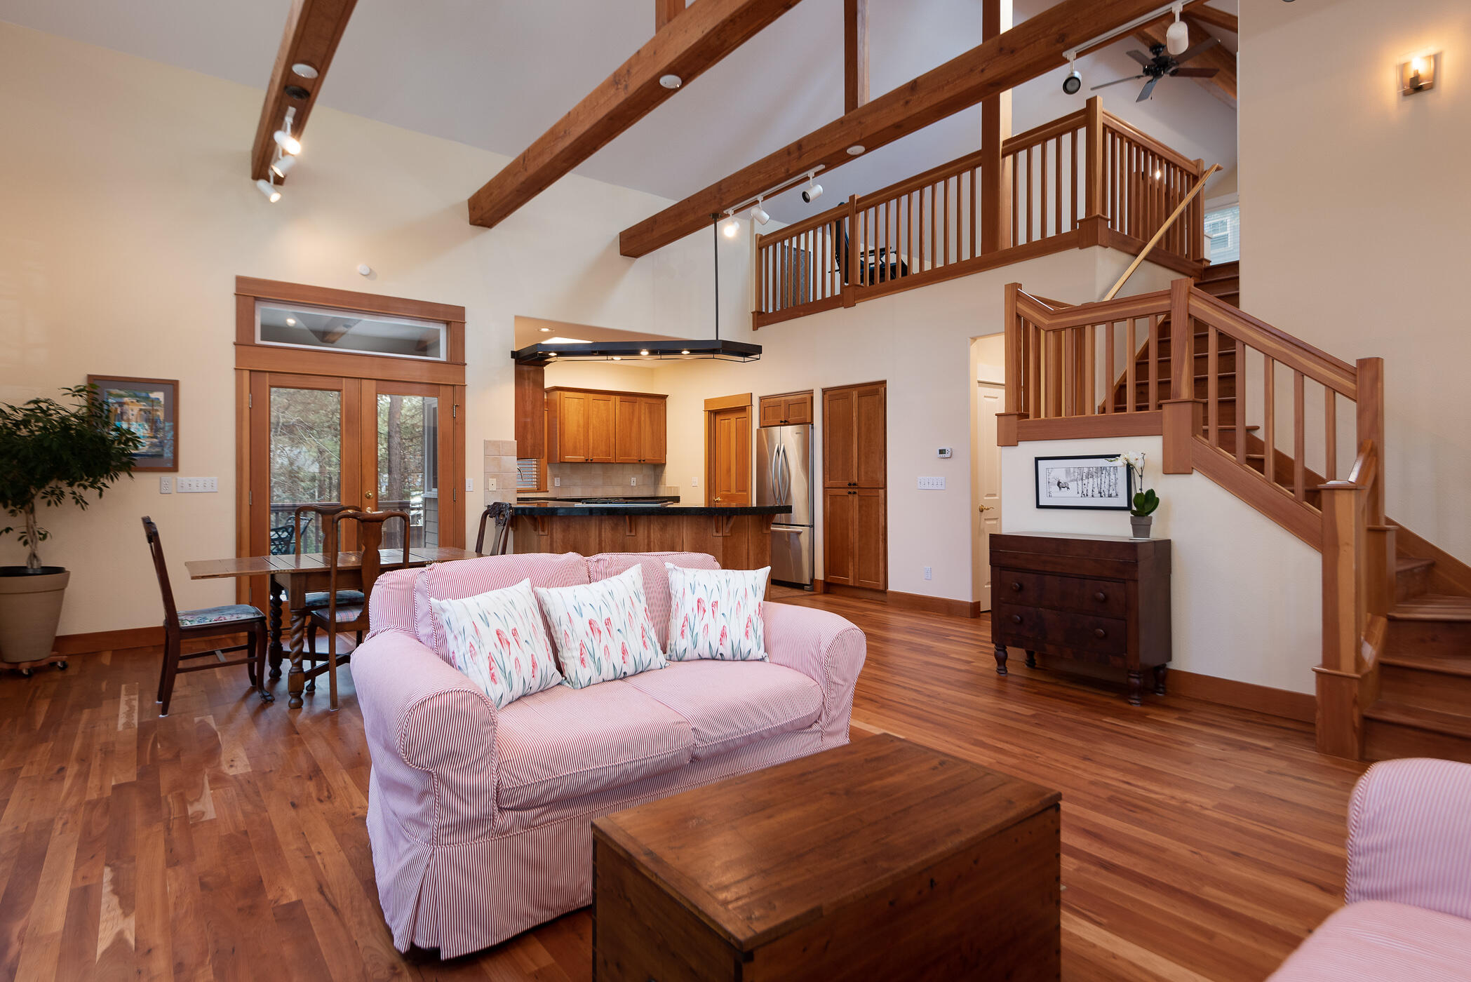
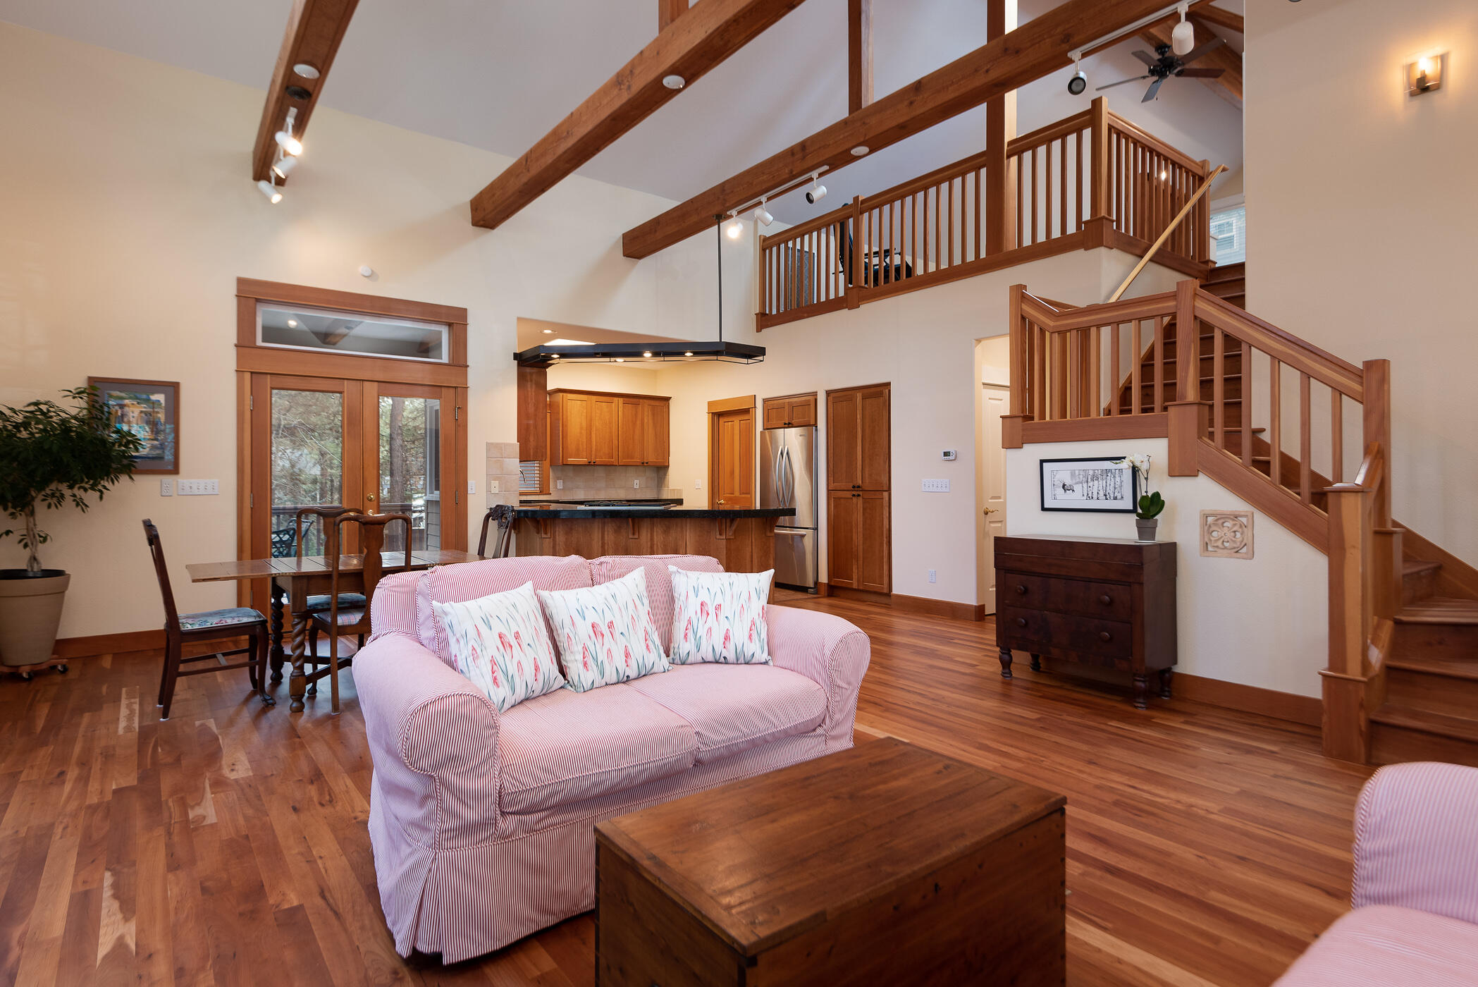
+ wall ornament [1199,509,1256,561]
